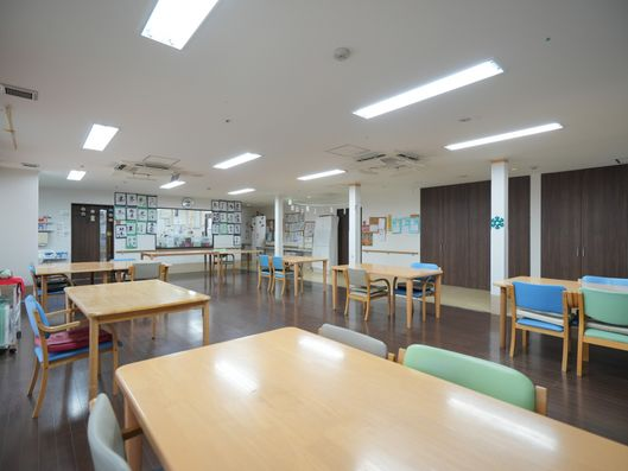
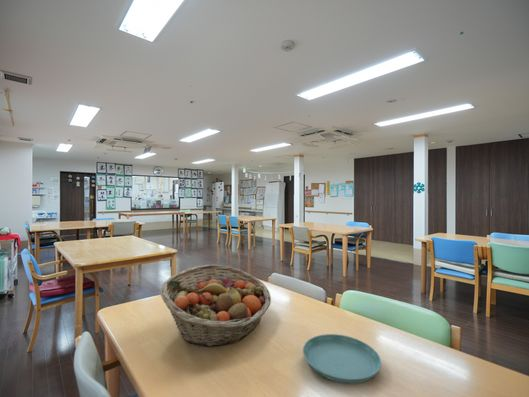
+ fruit basket [159,264,272,347]
+ saucer [302,333,382,384]
